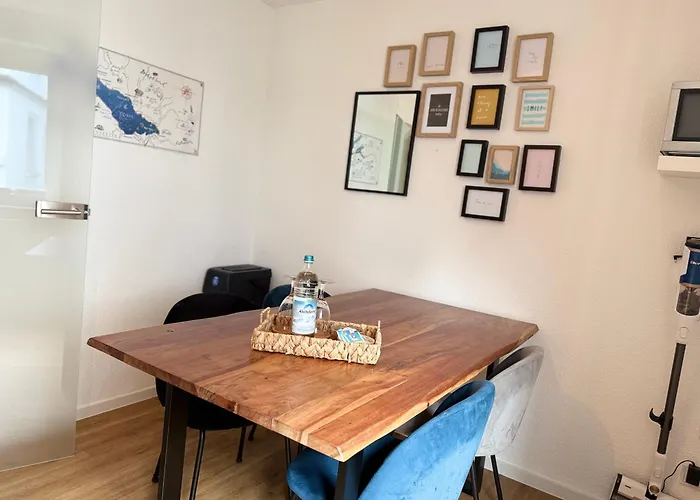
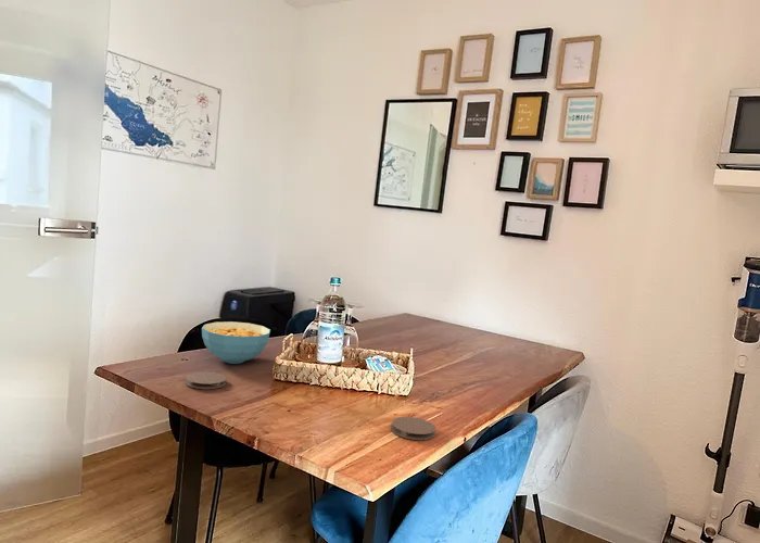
+ coaster [185,370,227,390]
+ cereal bowl [201,320,271,365]
+ coaster [390,416,436,441]
